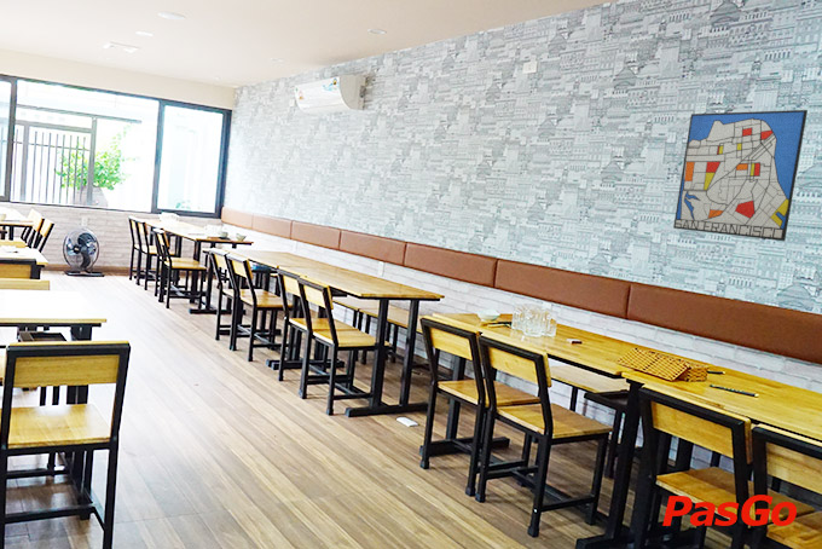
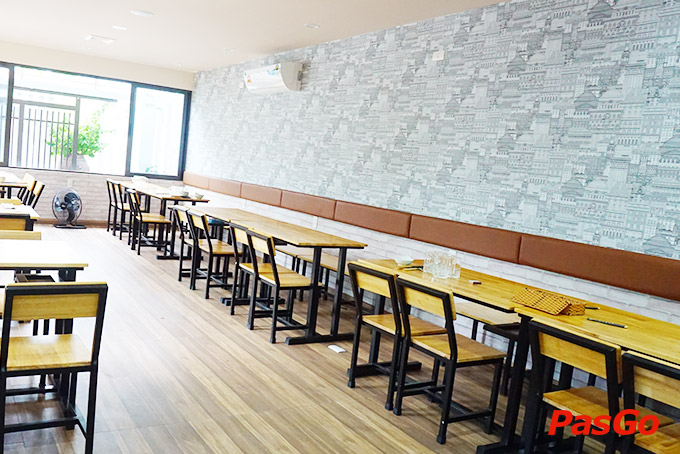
- wall art [672,109,809,242]
